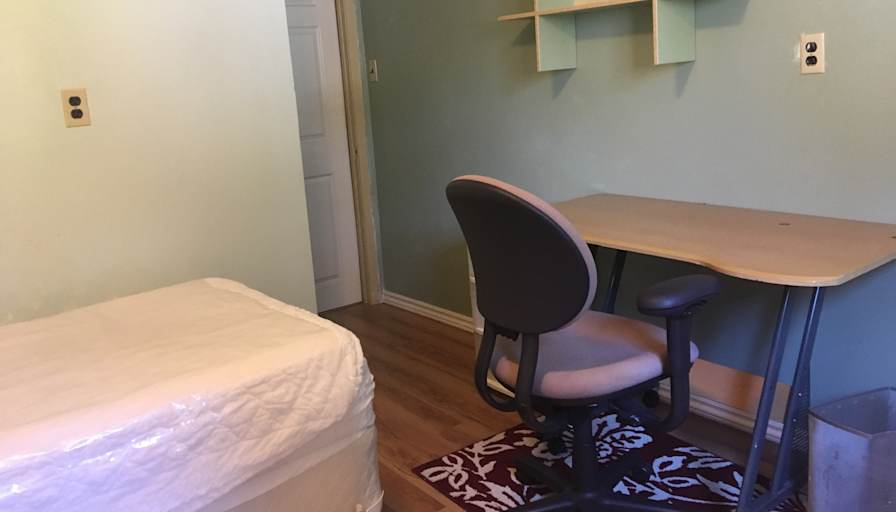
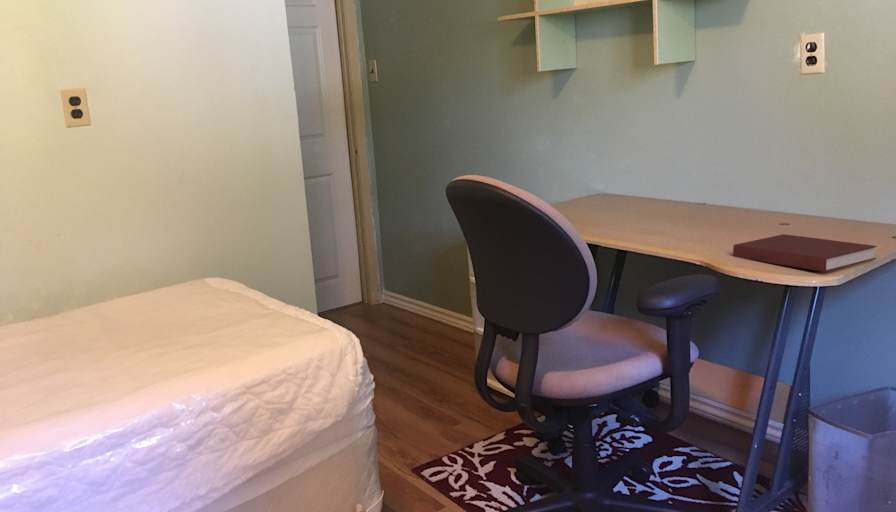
+ notebook [732,233,878,273]
